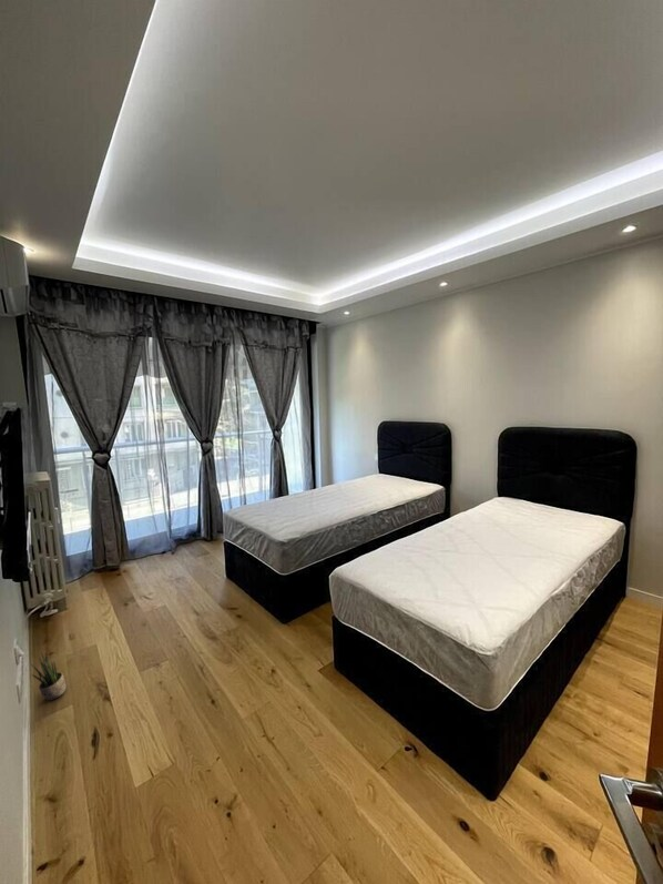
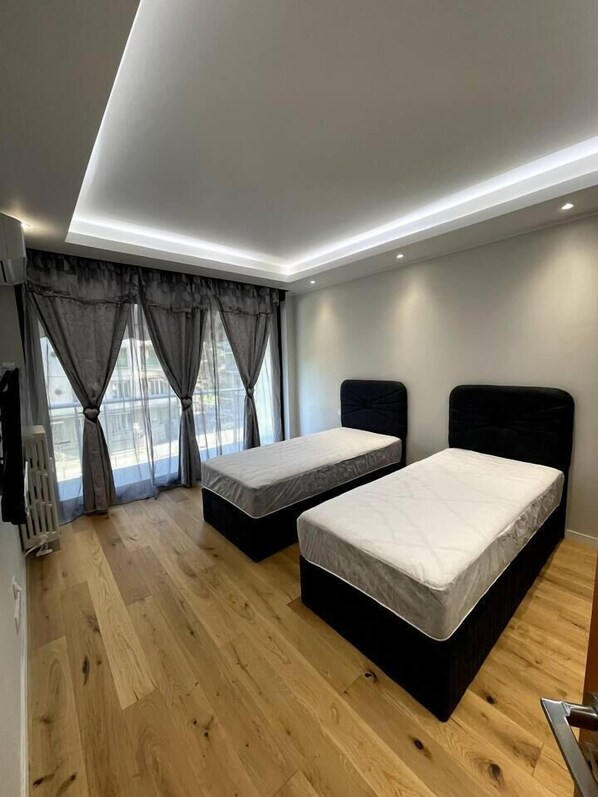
- potted plant [29,651,67,701]
